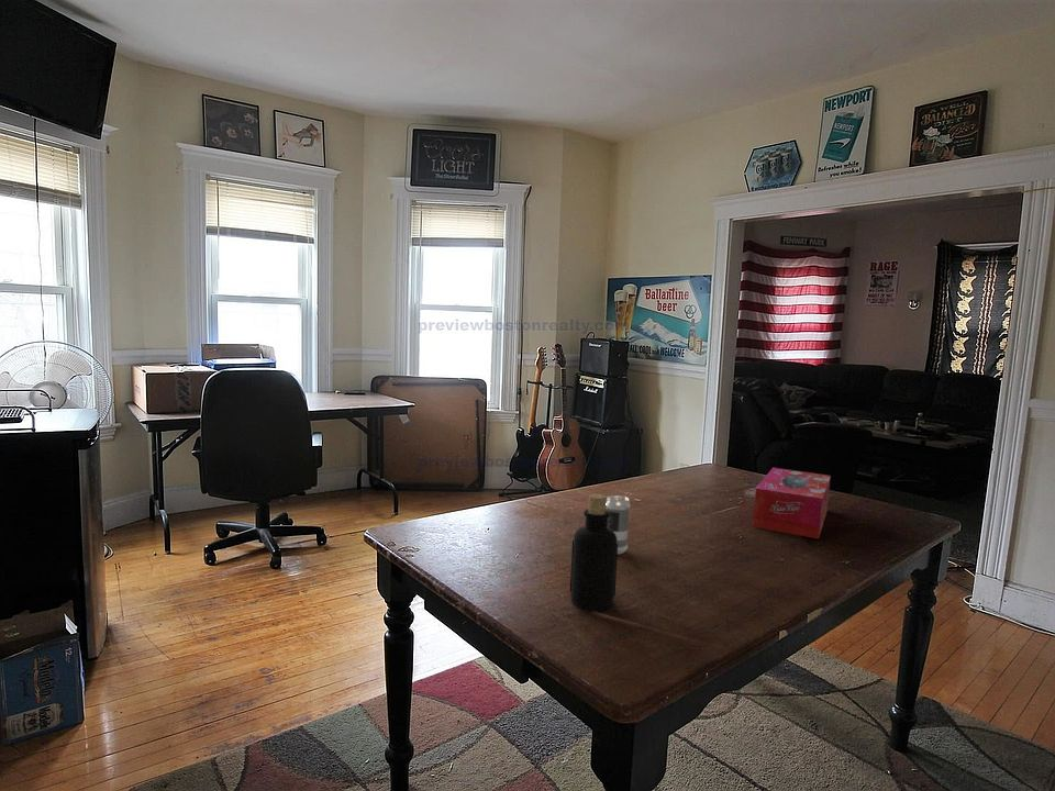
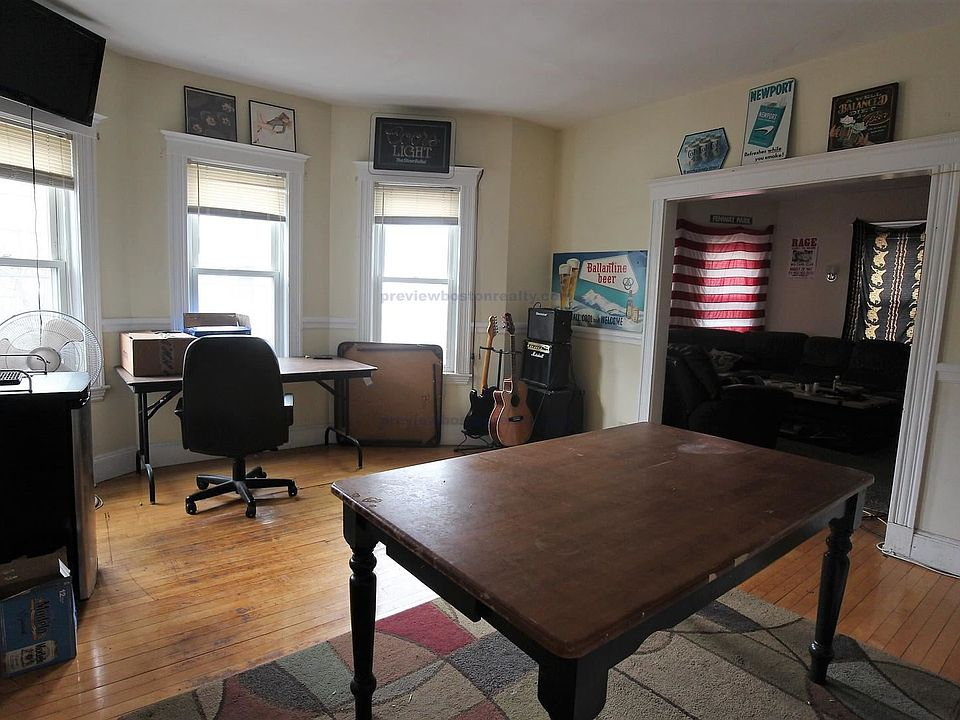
- beer can [606,494,631,556]
- bottle [569,493,619,612]
- tissue box [752,467,832,539]
